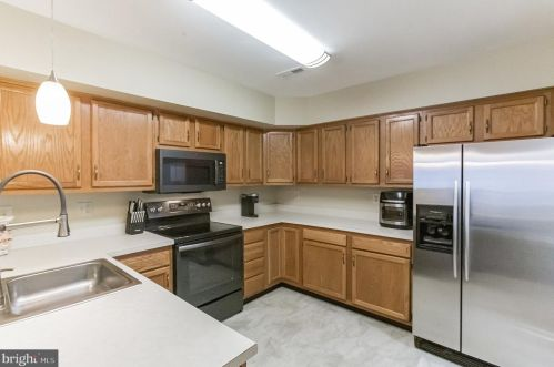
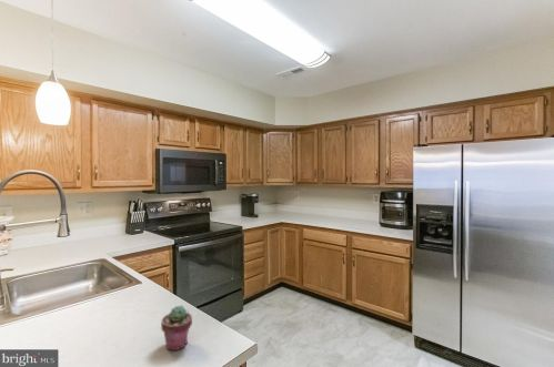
+ potted succulent [160,305,193,351]
